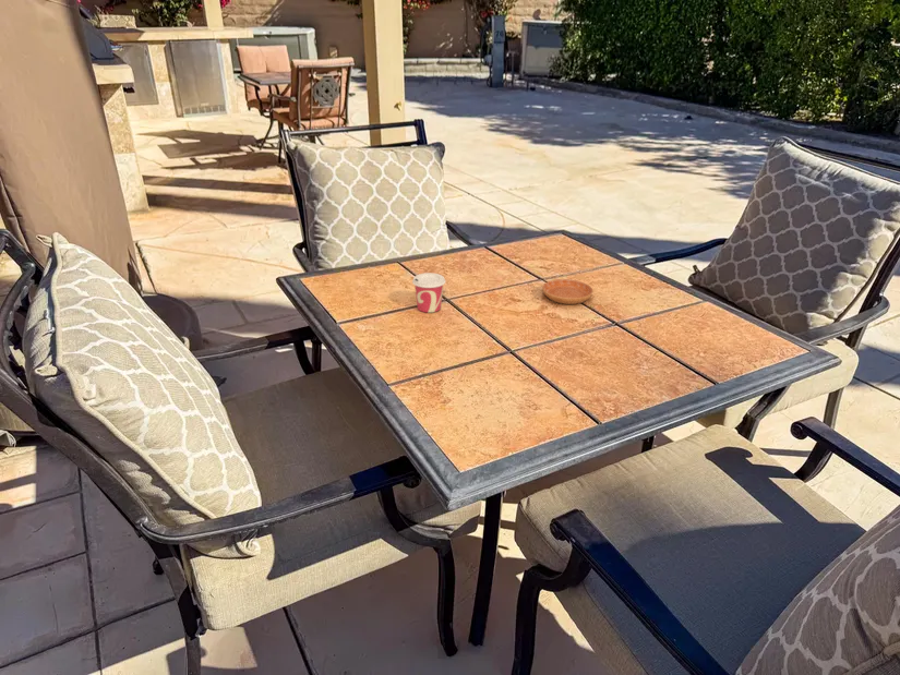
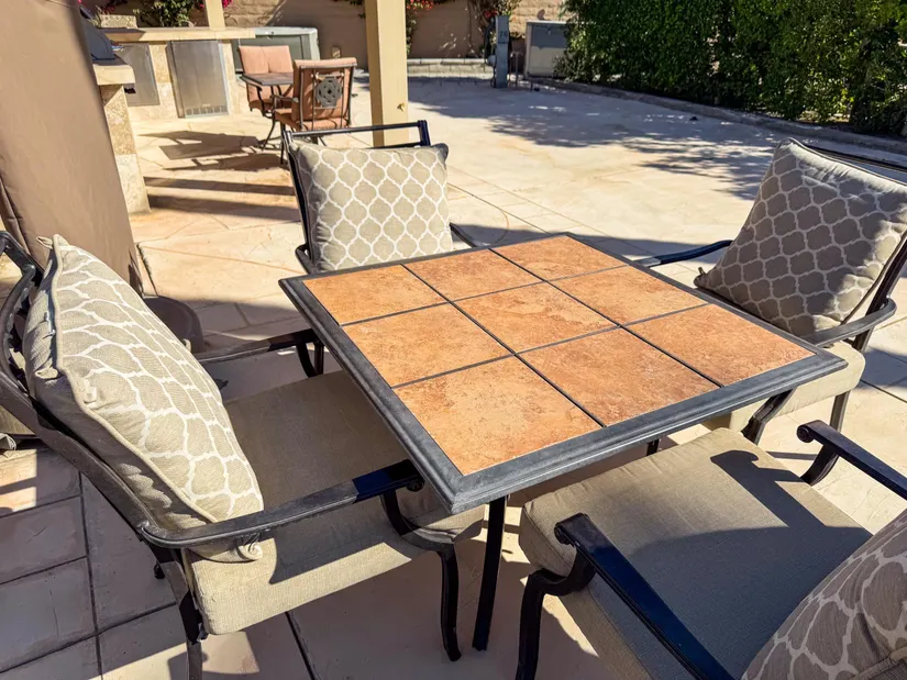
- saucer [541,278,595,305]
- cup [411,272,446,314]
